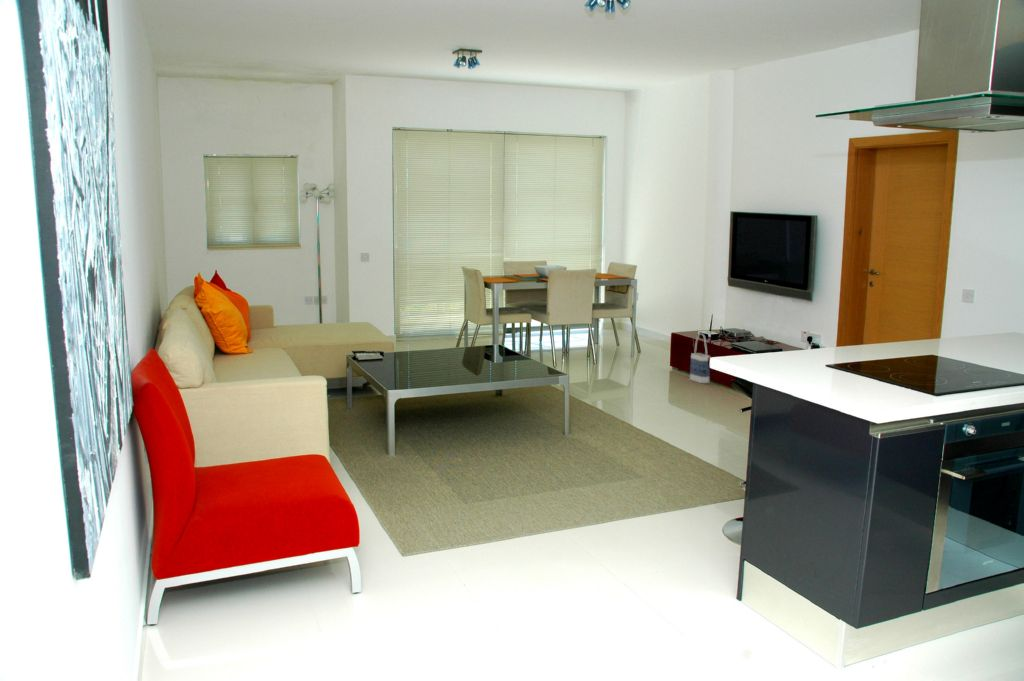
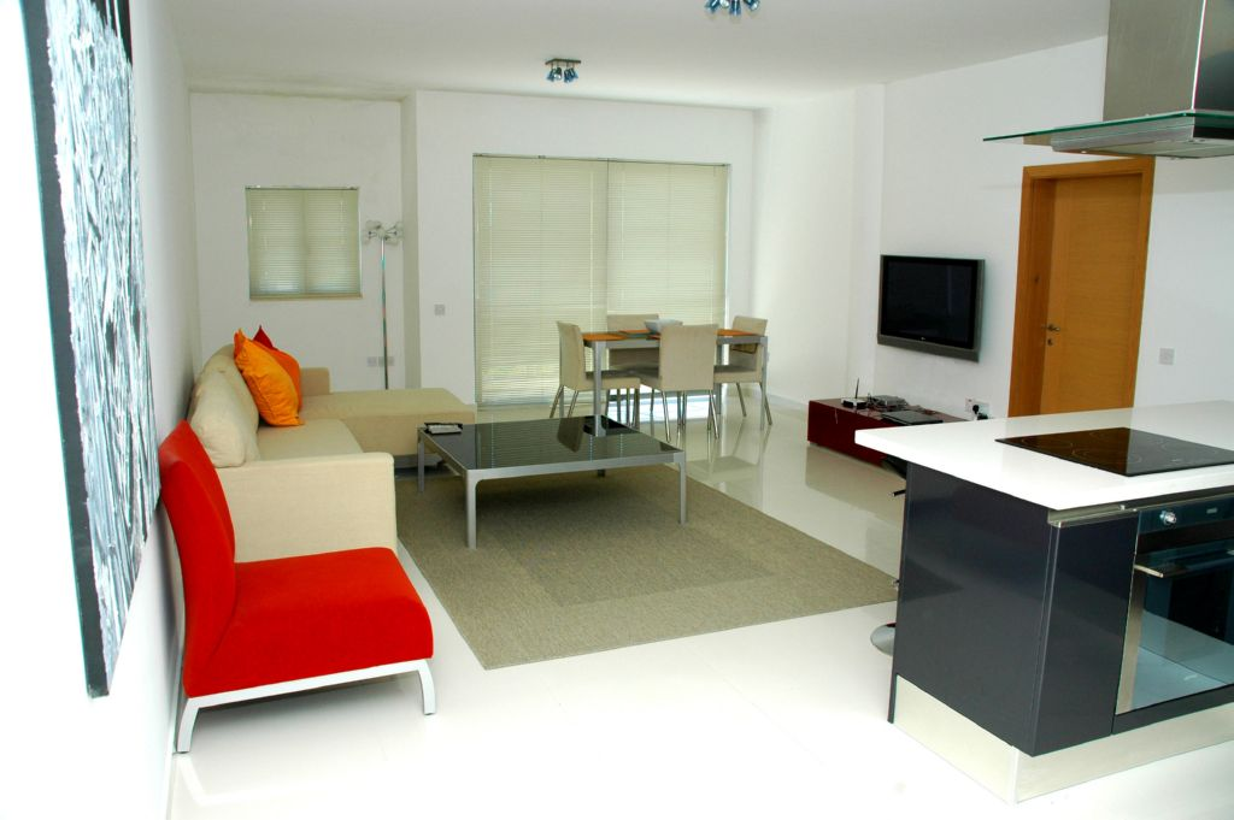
- bag [689,332,711,384]
